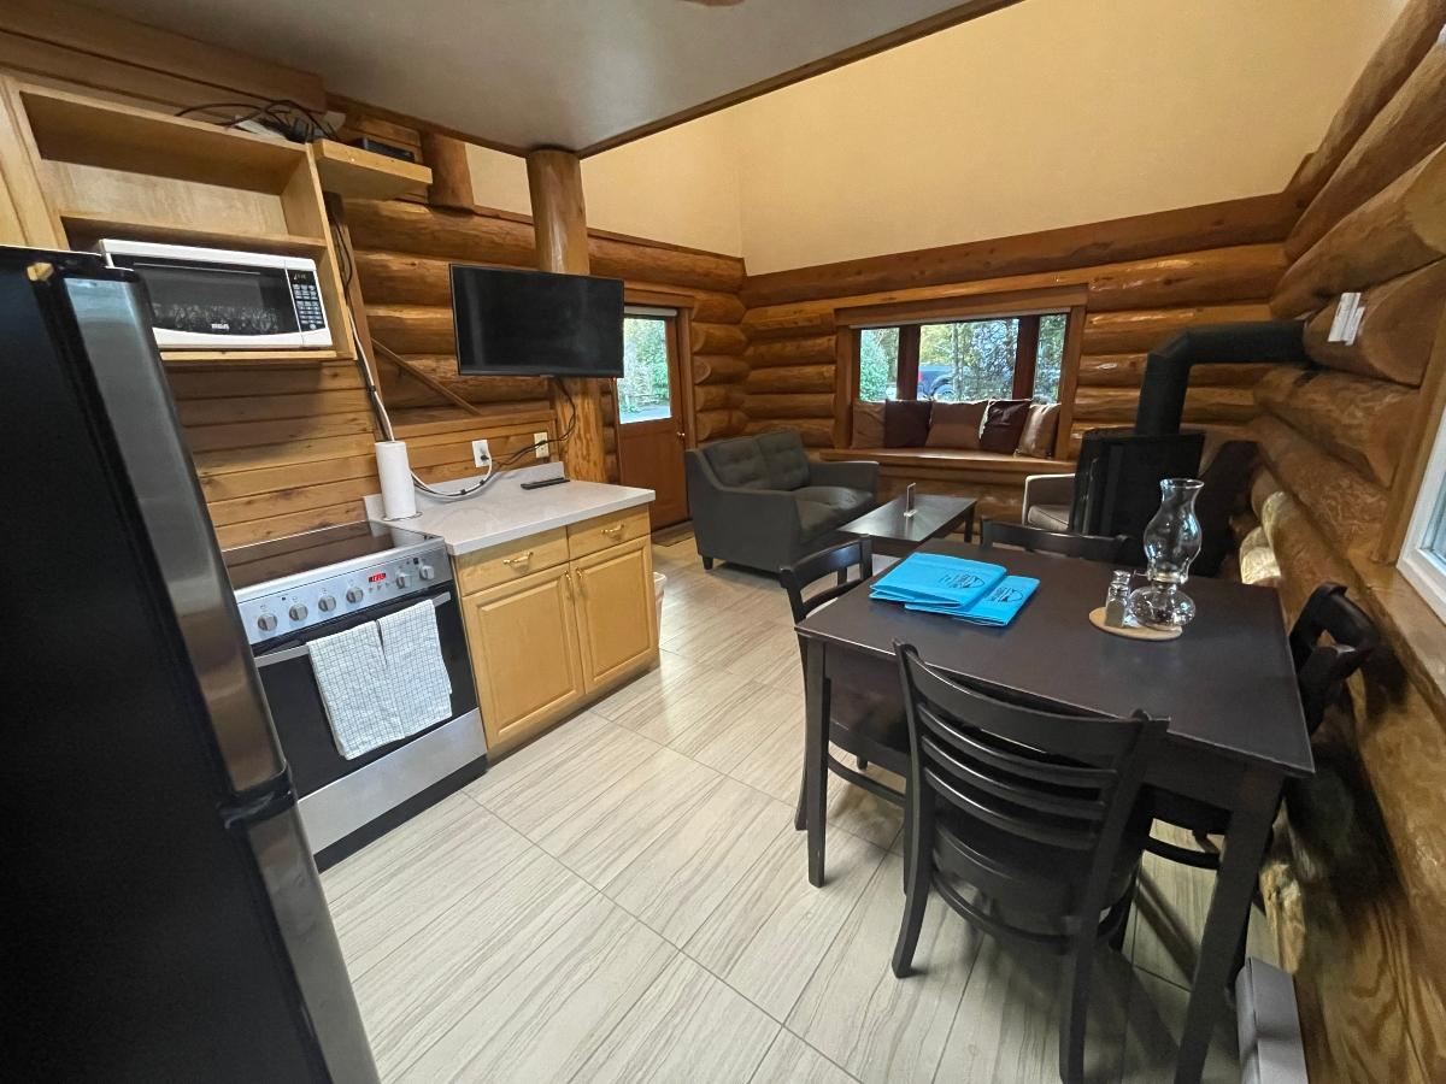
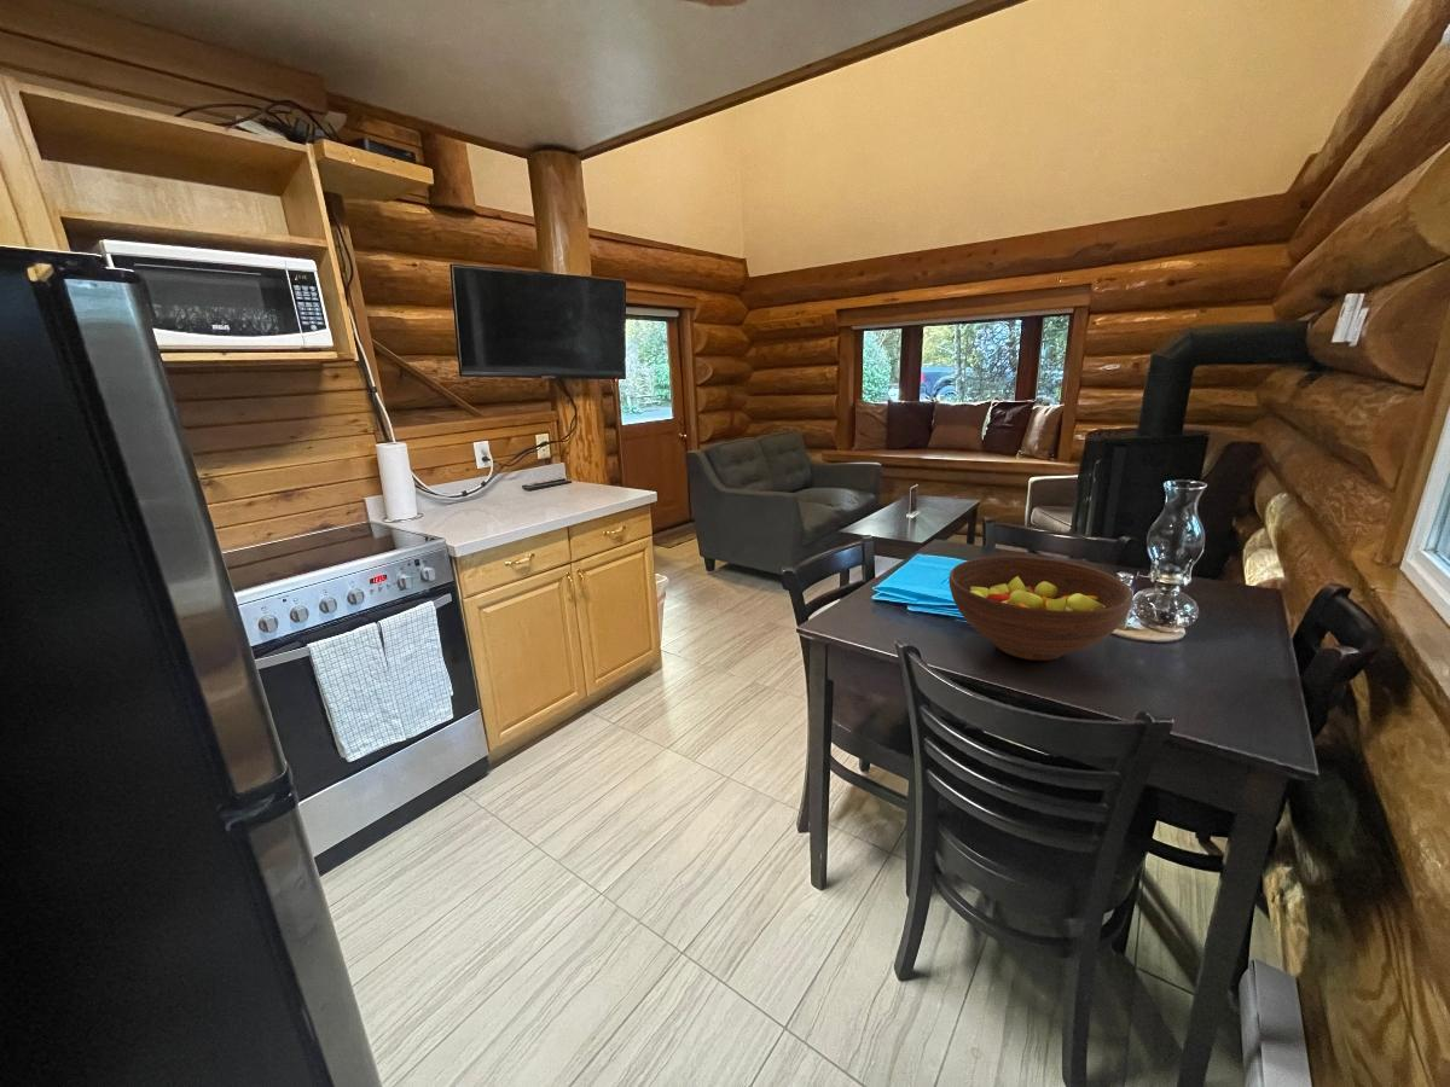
+ fruit bowl [947,556,1135,662]
